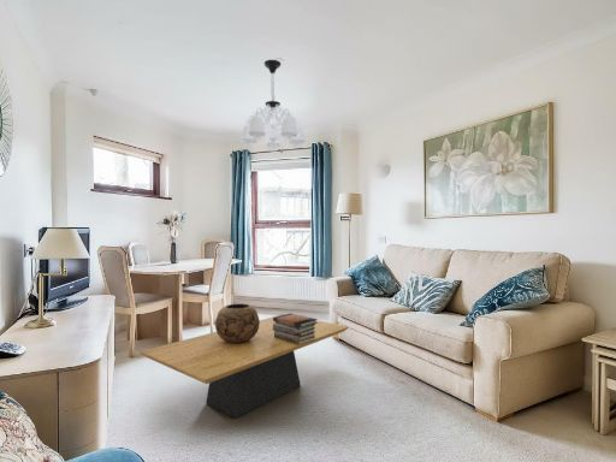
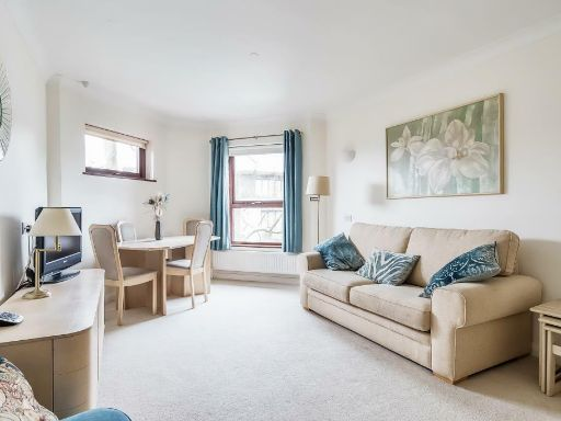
- coffee table [138,313,349,420]
- decorative bowl [214,303,260,344]
- chandelier [239,59,306,153]
- book stack [272,312,319,345]
